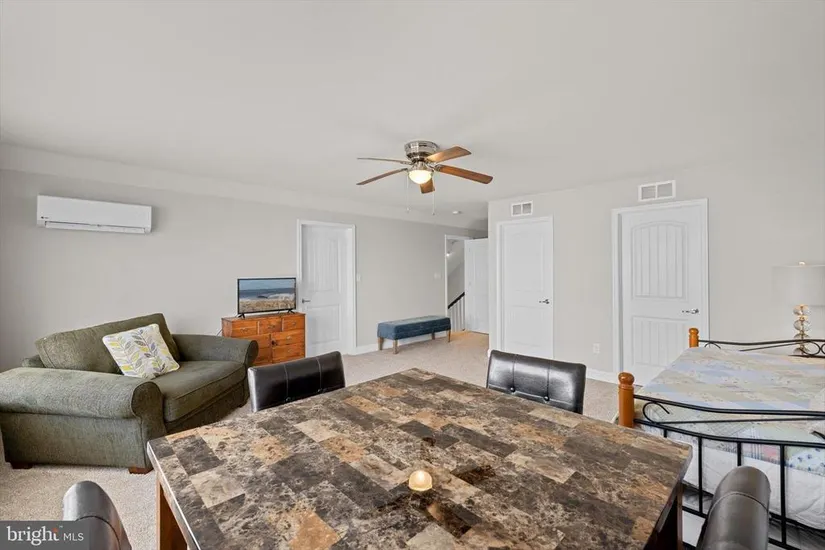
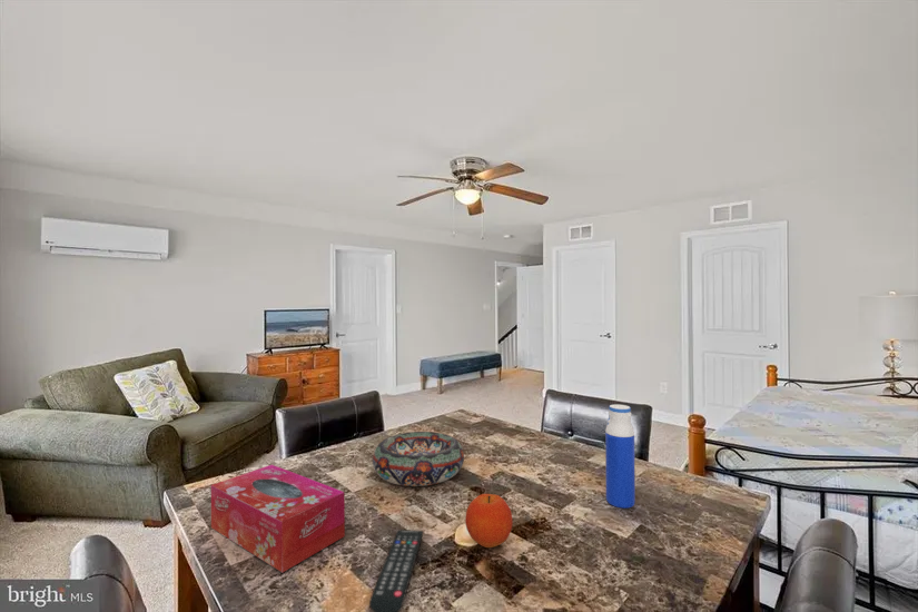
+ tissue box [210,463,346,574]
+ remote control [368,529,424,612]
+ decorative bowl [372,431,465,487]
+ water bottle [604,404,636,510]
+ fruit [464,493,514,549]
